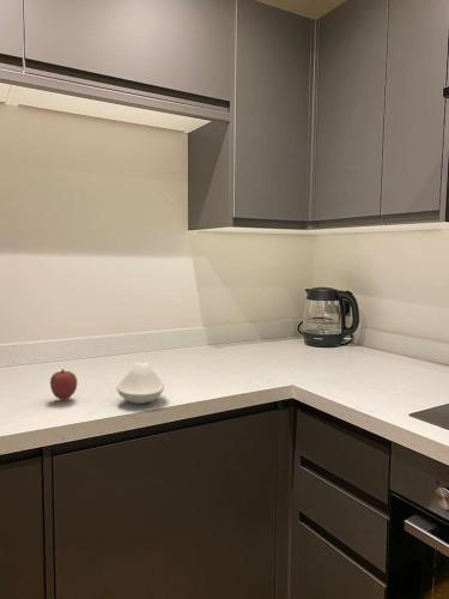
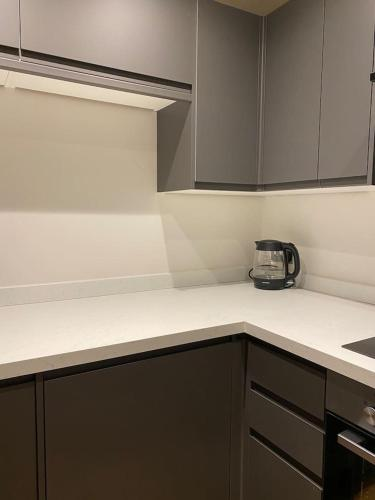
- fruit [49,368,79,401]
- spoon rest [116,361,165,405]
